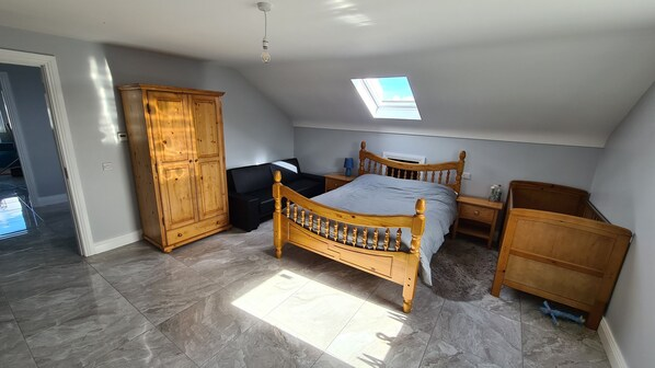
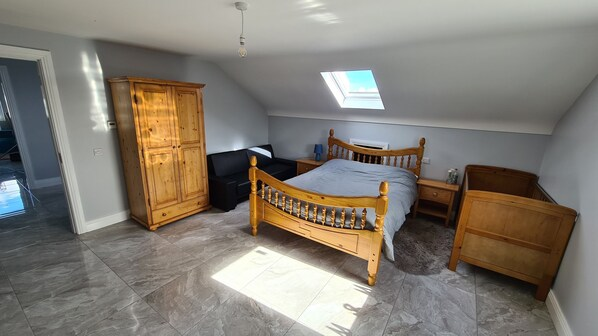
- plush toy [539,300,586,327]
